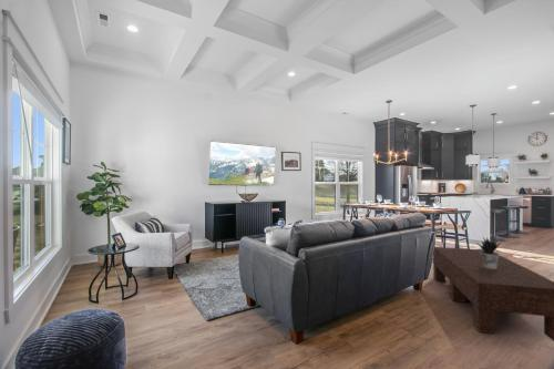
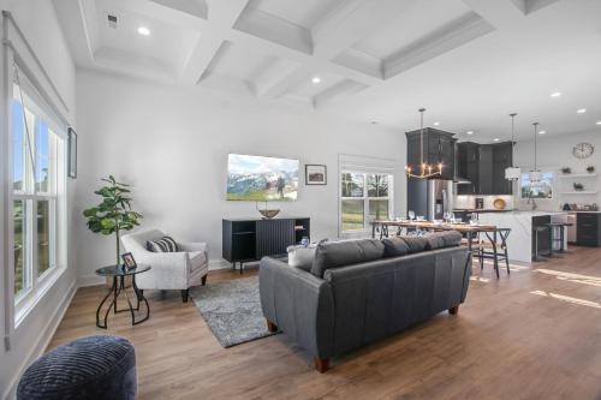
- potted plant [476,235,502,269]
- coffee table [432,246,554,342]
